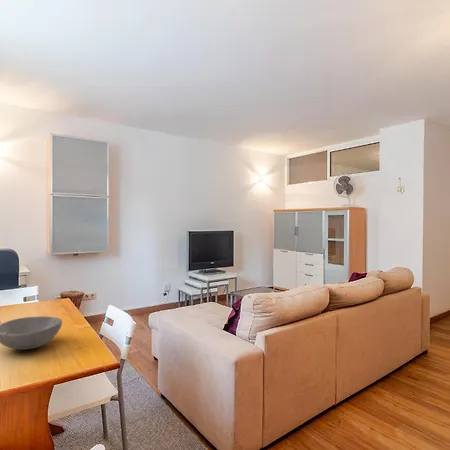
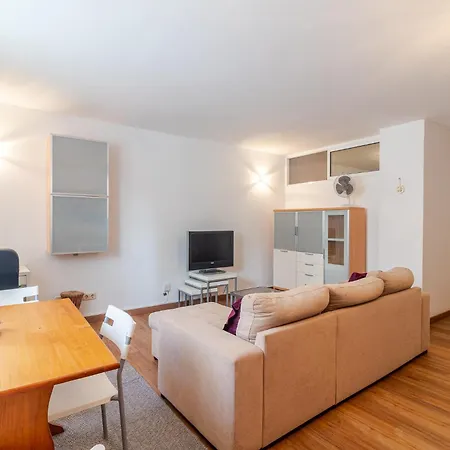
- bowl [0,316,63,351]
